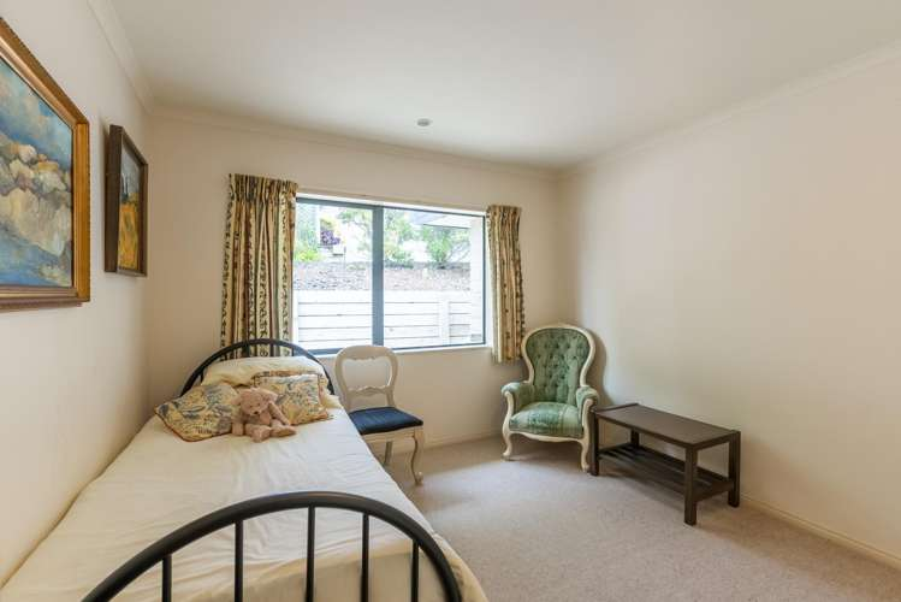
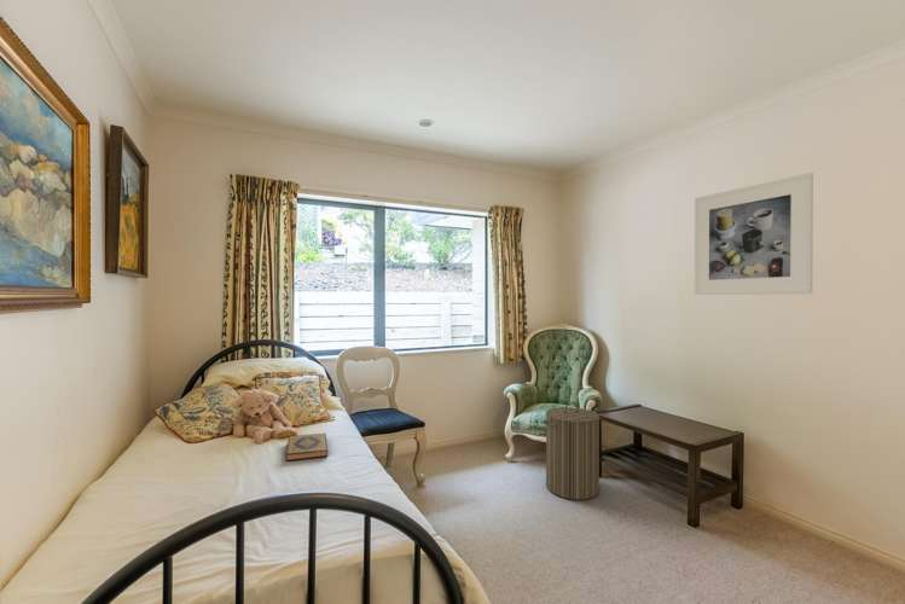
+ hardback book [285,432,329,463]
+ laundry hamper [543,401,601,501]
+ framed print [694,172,814,296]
